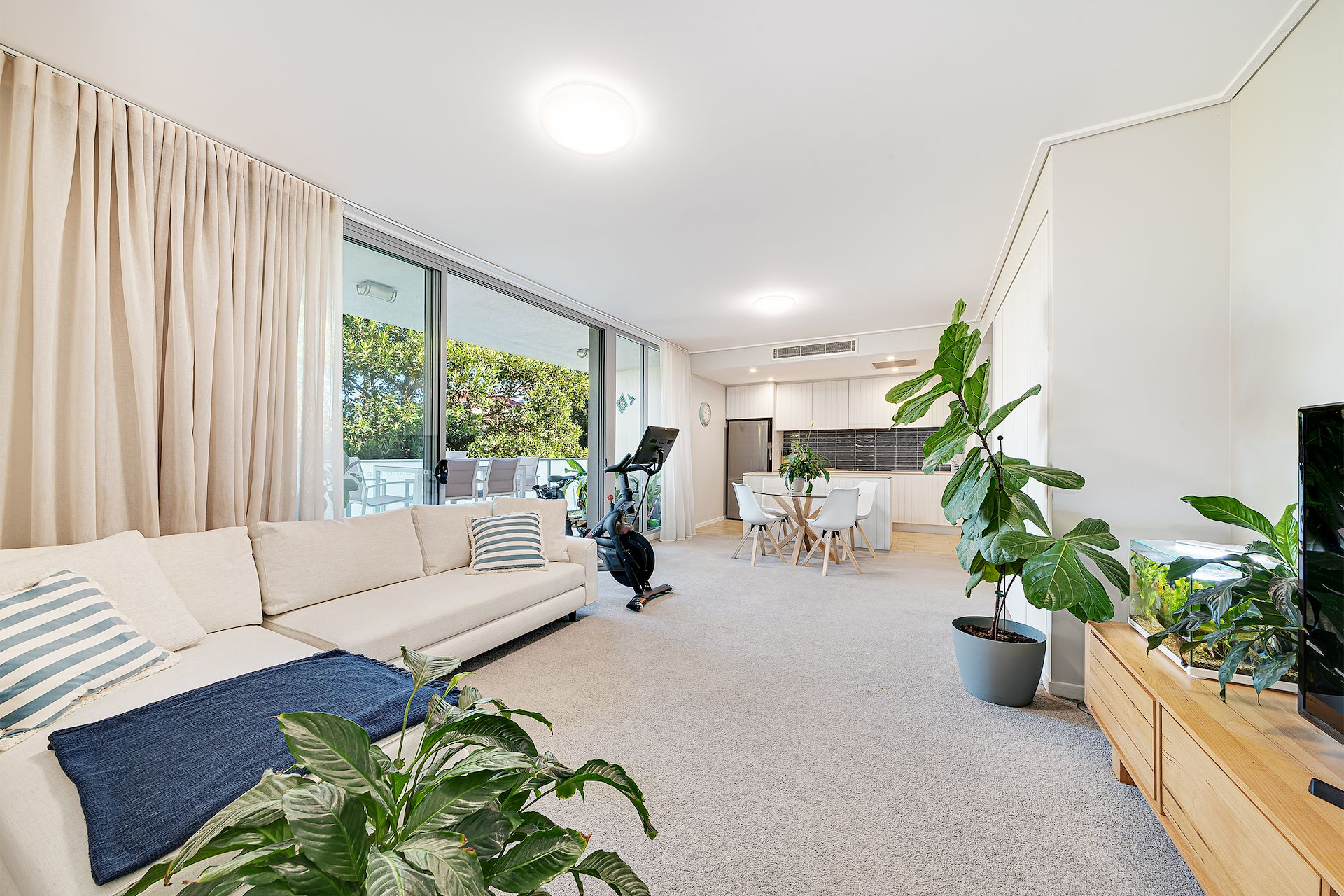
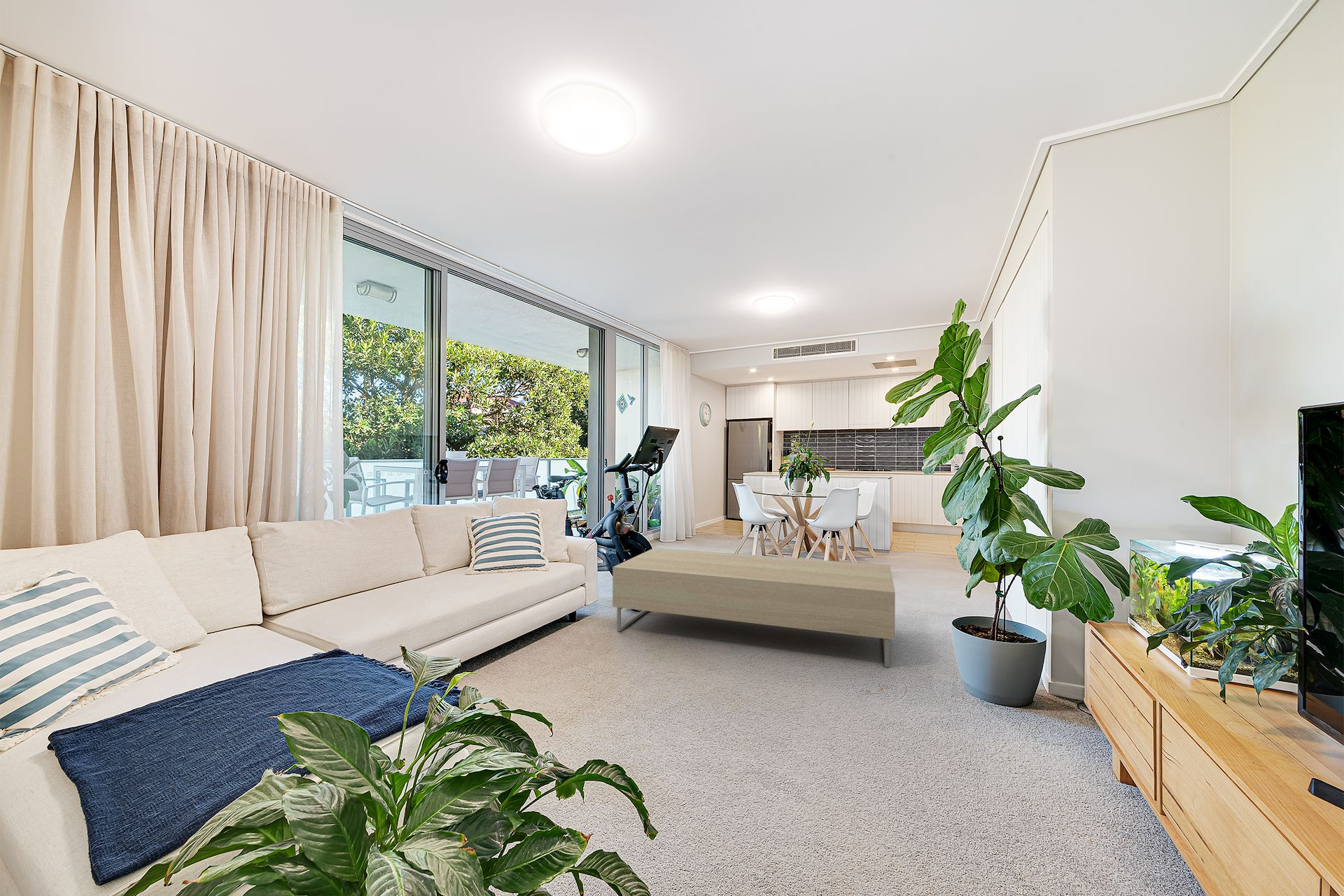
+ coffee table [612,547,896,668]
